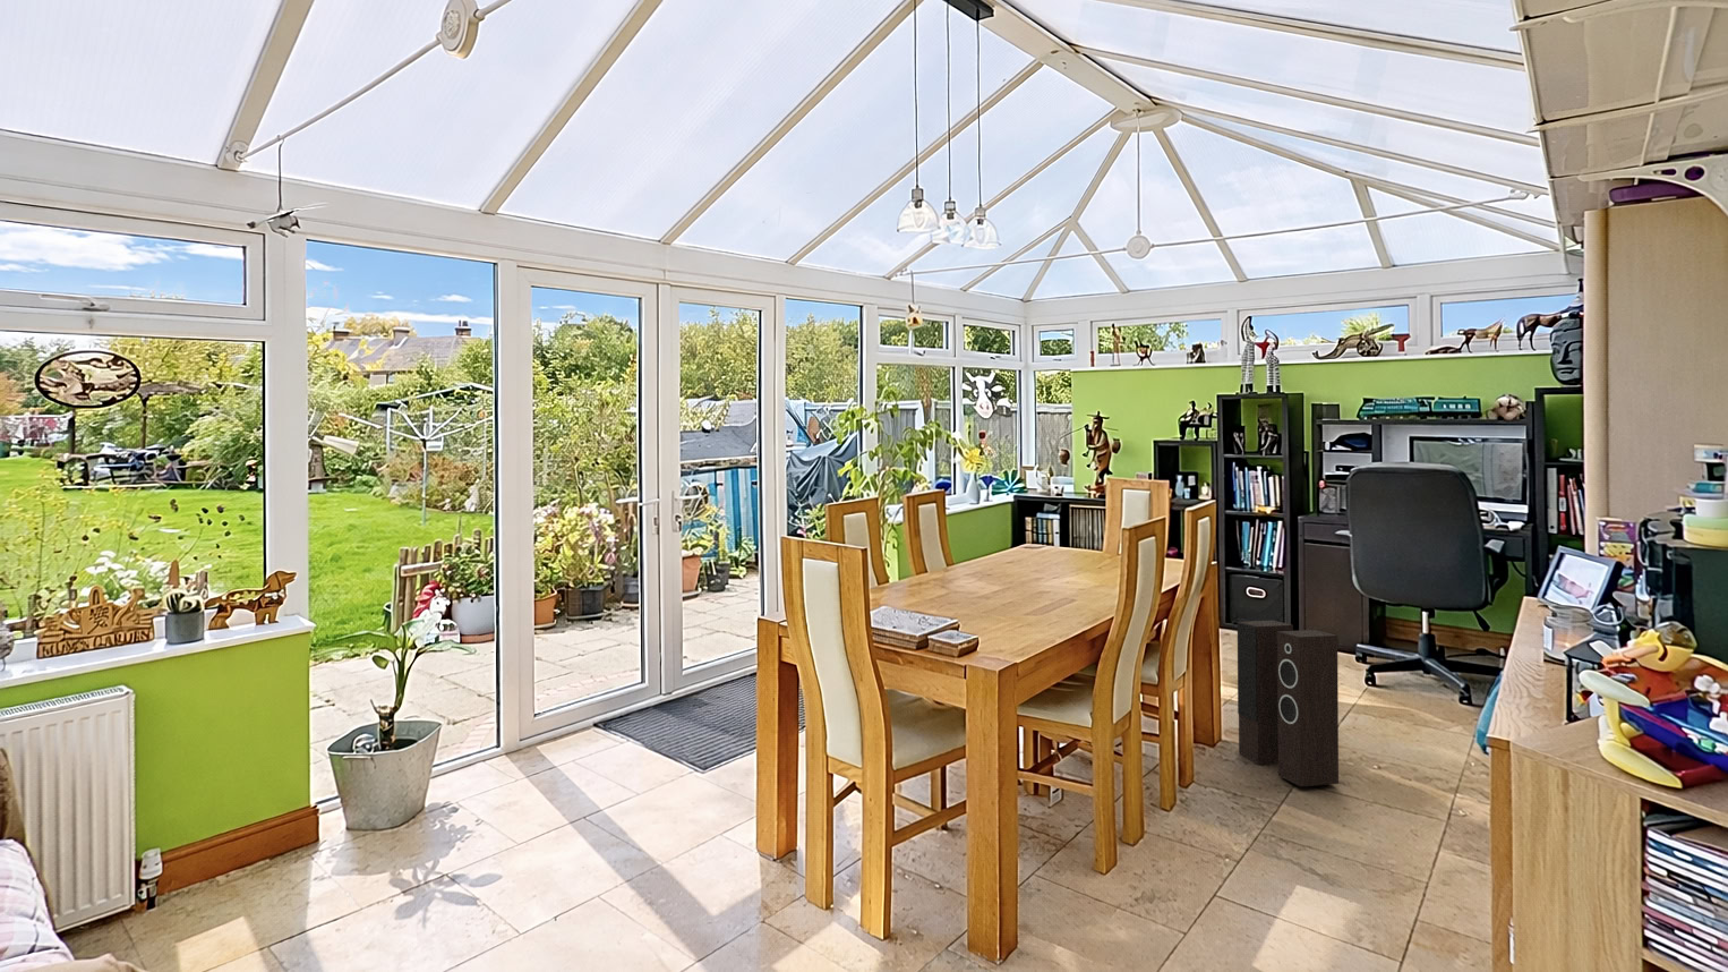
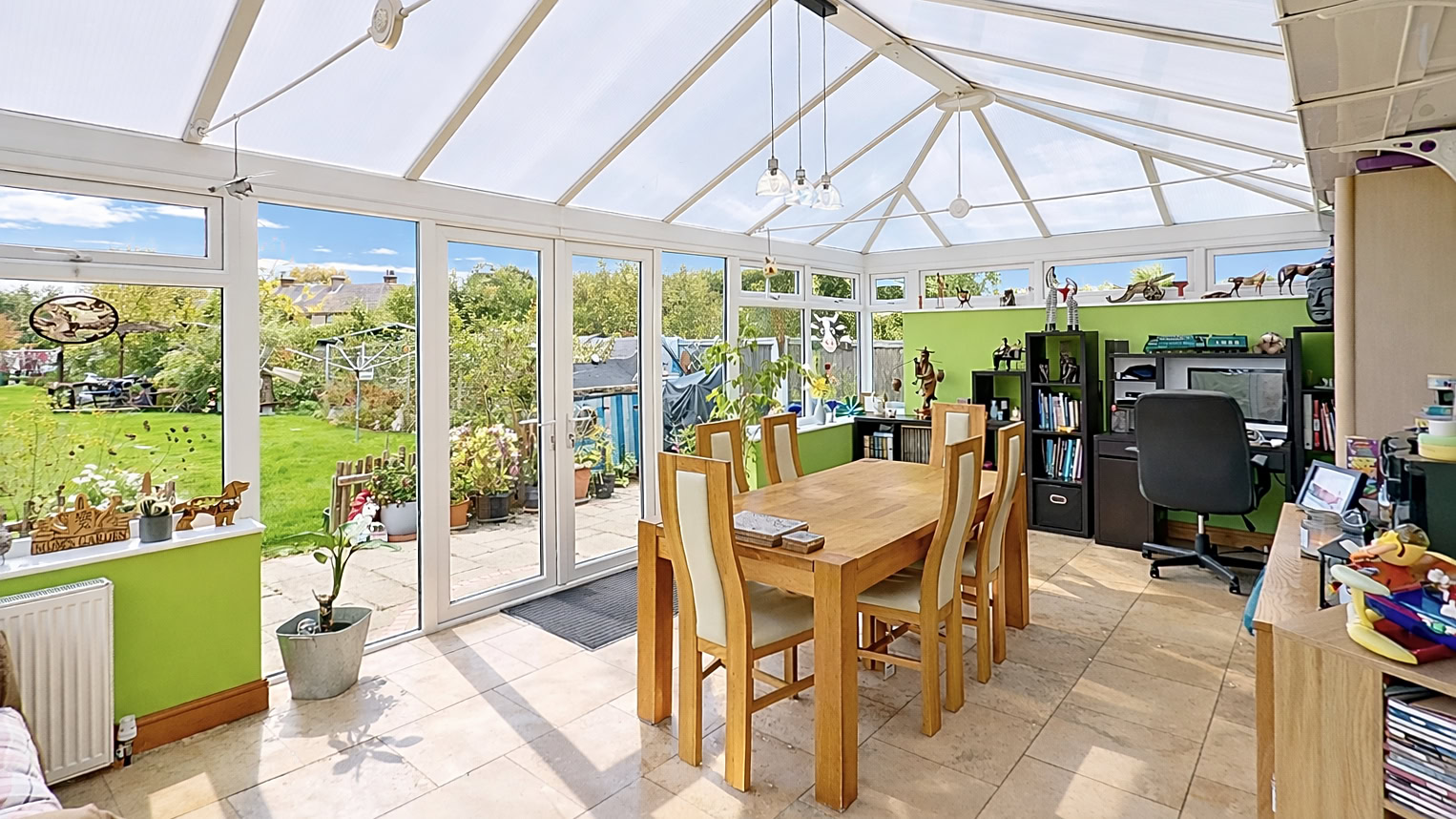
- stereo [1237,620,1340,787]
